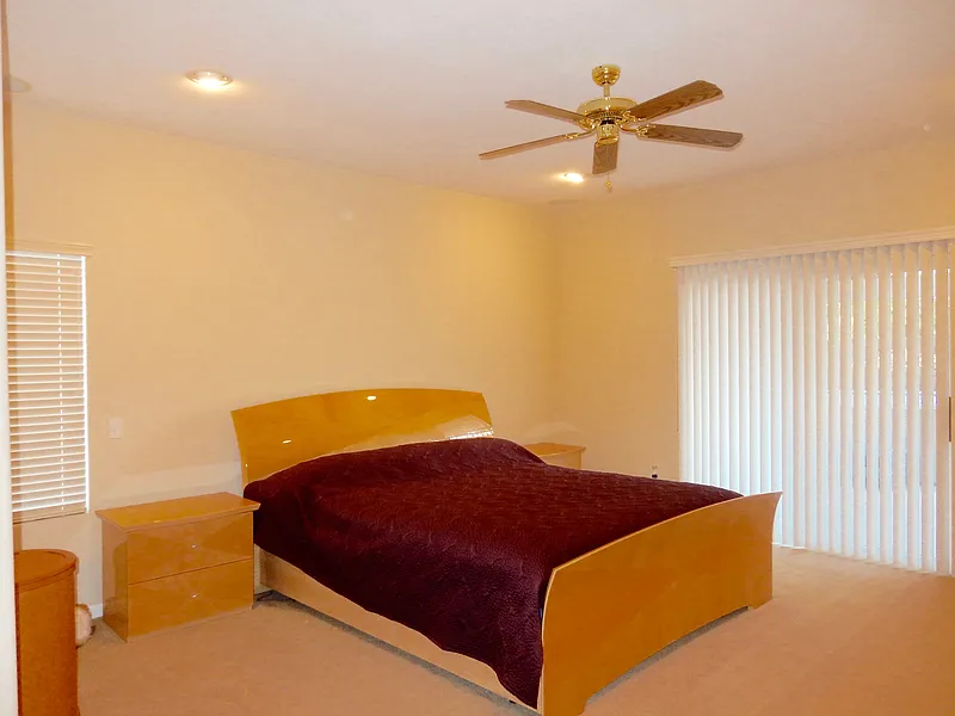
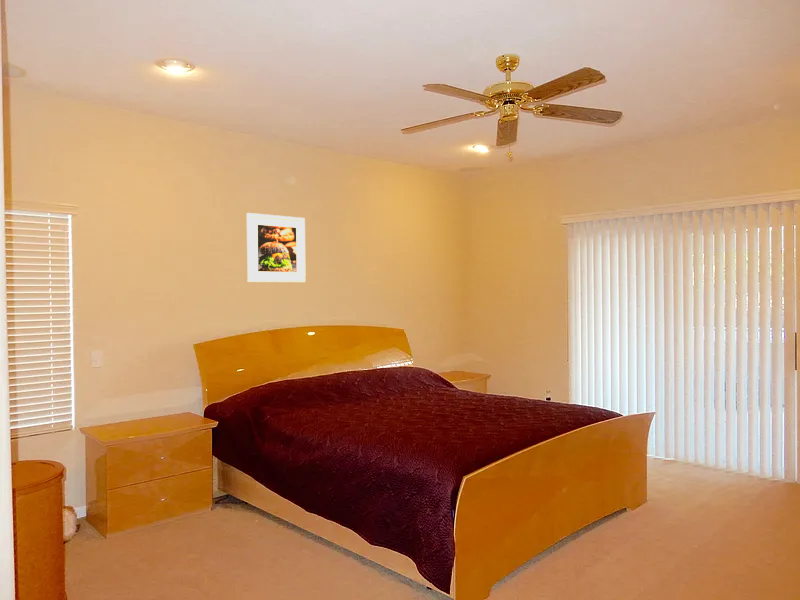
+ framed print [246,212,307,283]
